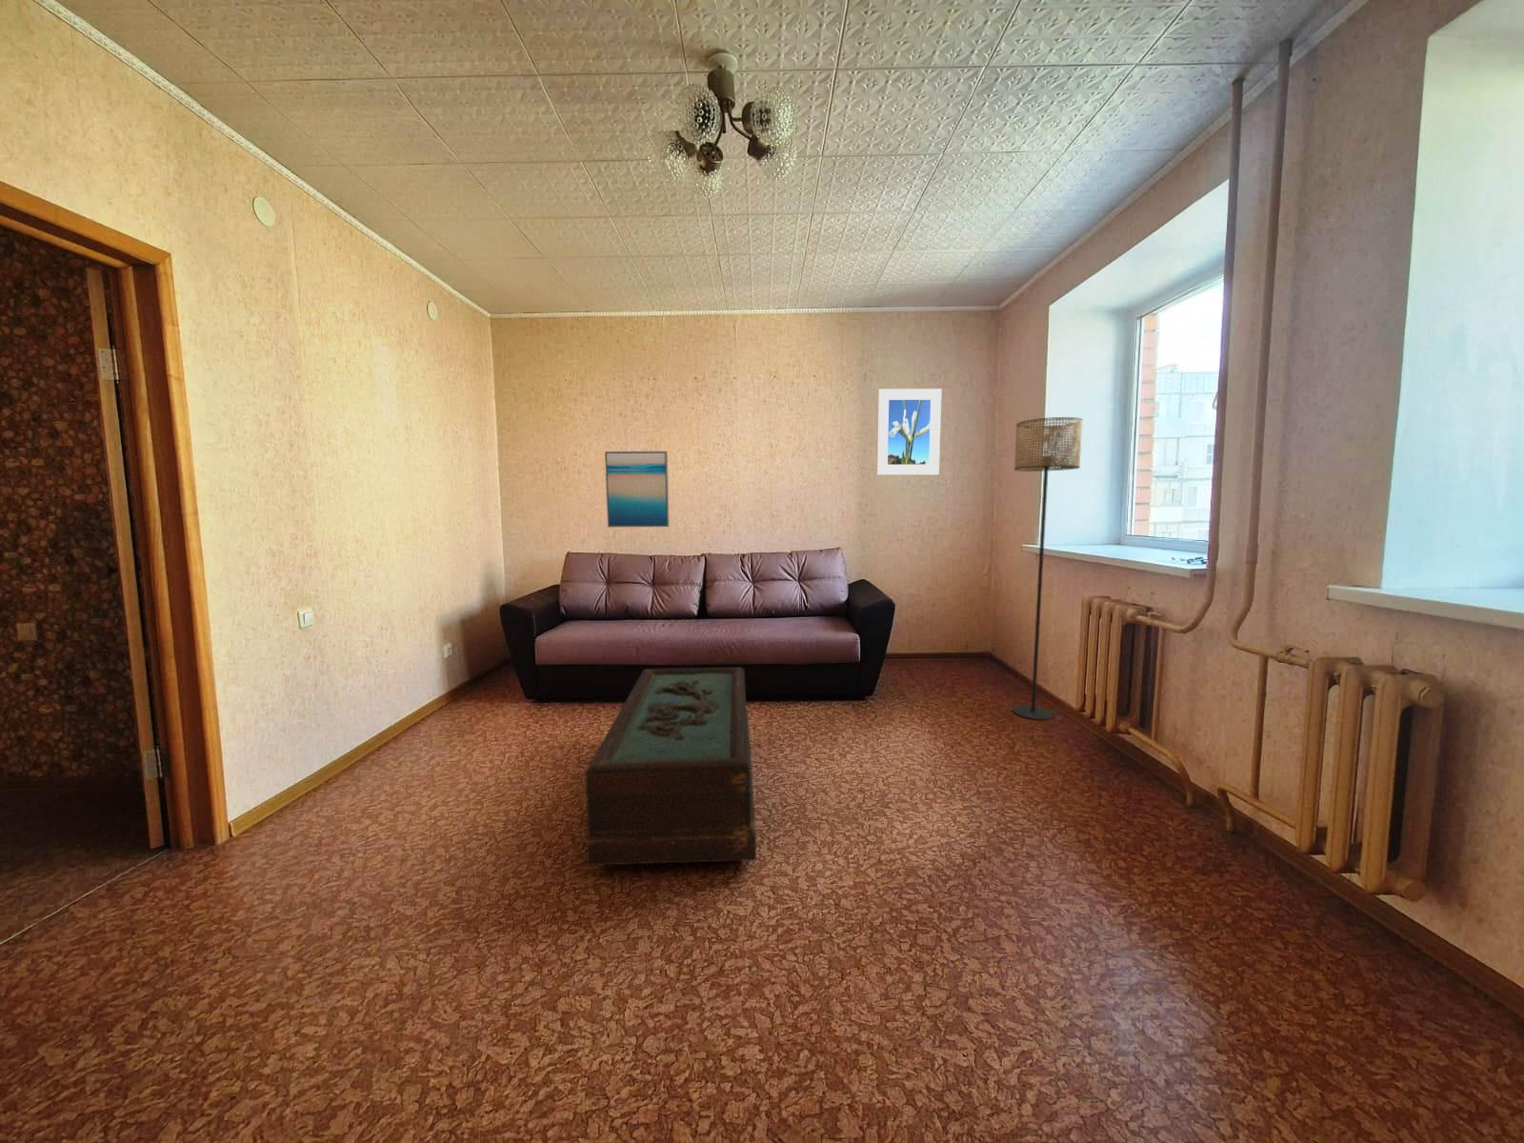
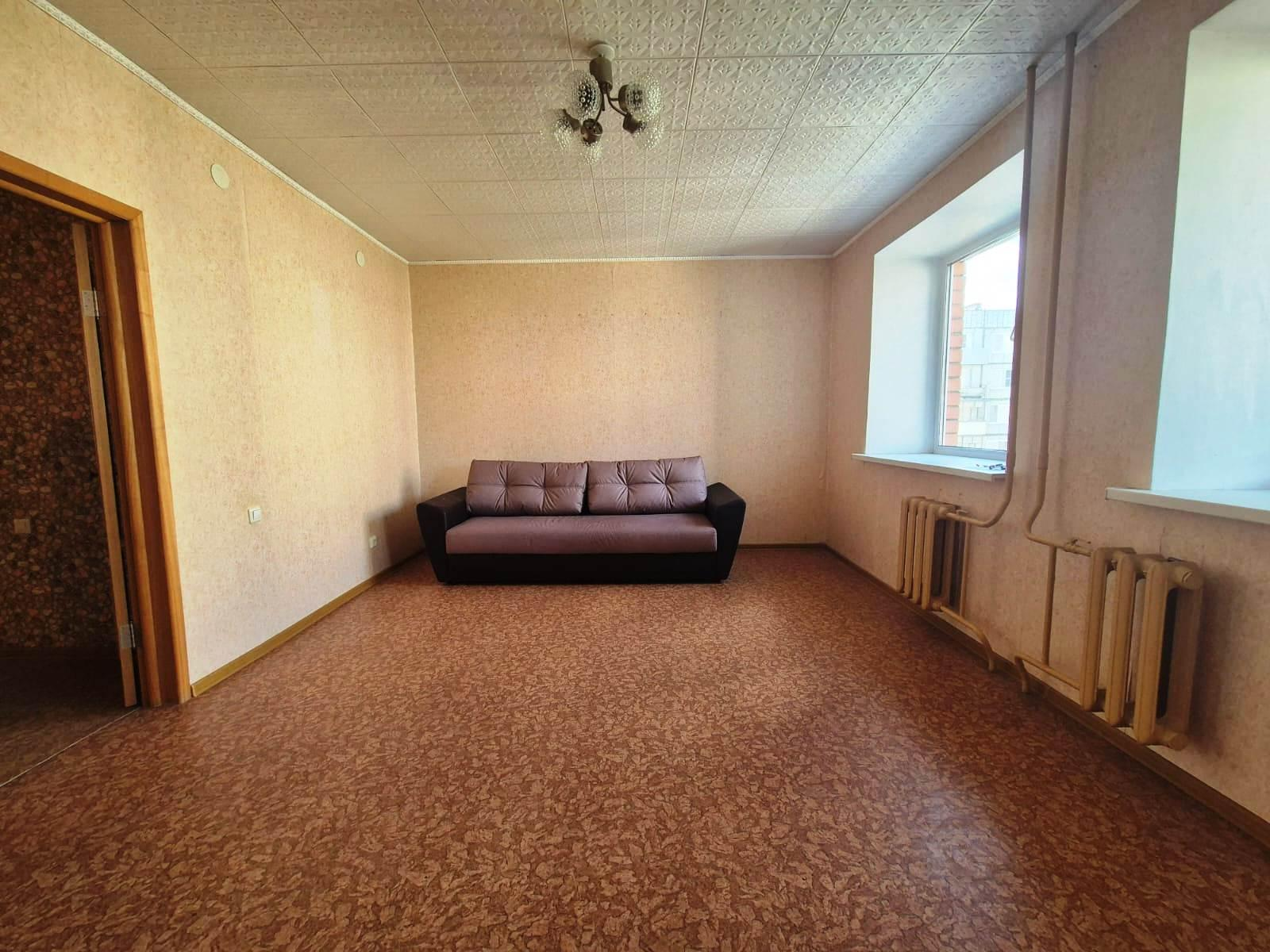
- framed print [876,388,942,477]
- floor lamp [1012,417,1084,722]
- wall art [604,450,671,528]
- coffee table [584,666,757,867]
